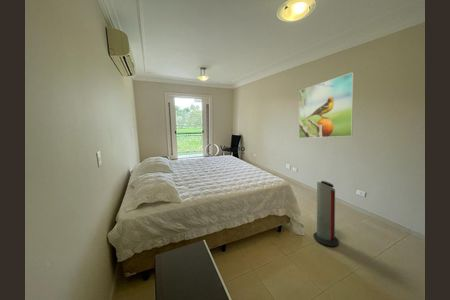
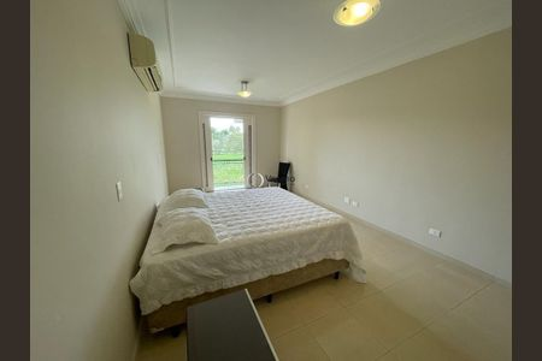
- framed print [298,71,355,139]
- air purifier [312,180,339,247]
